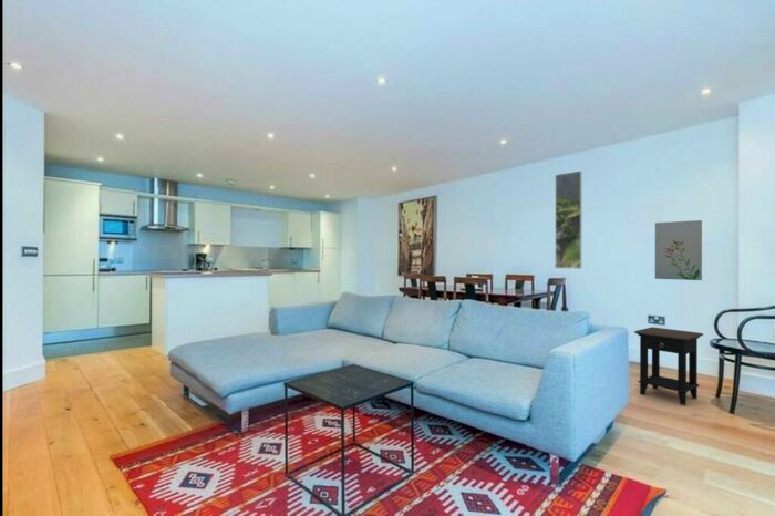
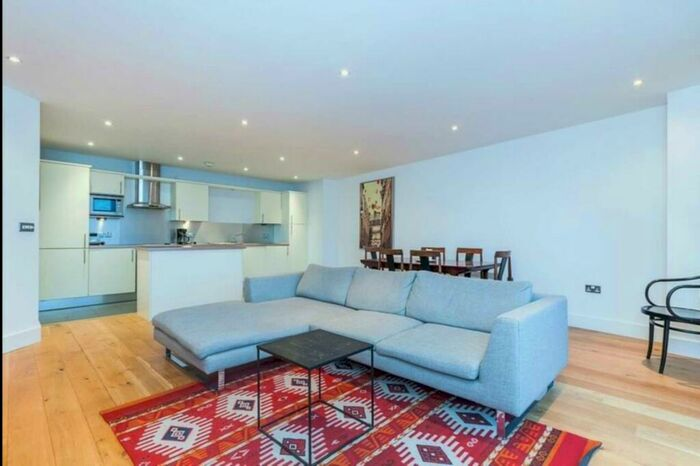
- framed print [554,169,583,270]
- wall art [654,219,703,281]
- side table [633,326,704,406]
